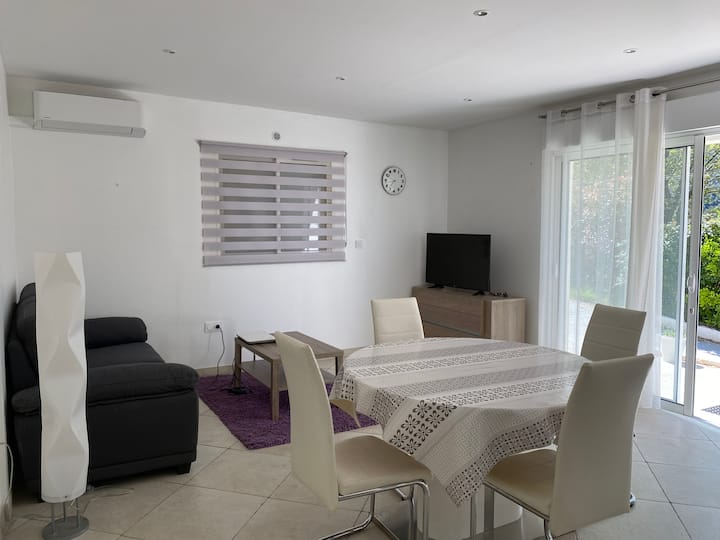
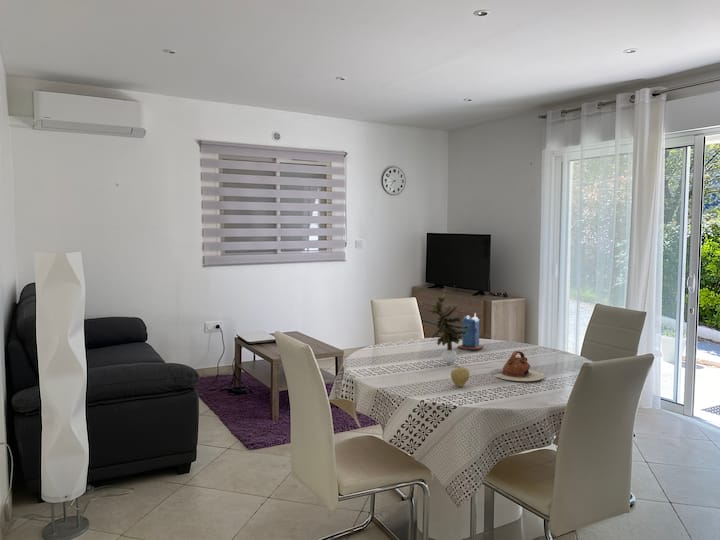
+ fruit [450,363,471,388]
+ candle [456,312,485,351]
+ teapot [492,350,546,382]
+ potted plant [417,293,471,365]
